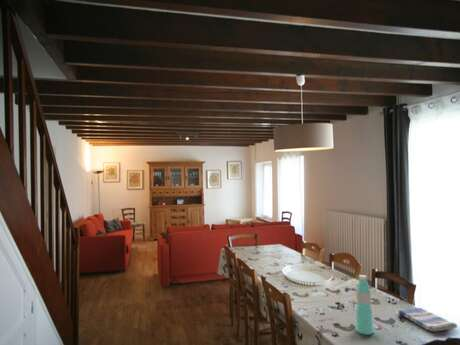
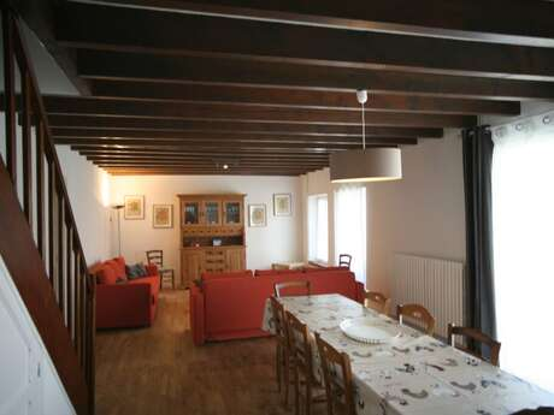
- water bottle [355,274,374,336]
- dish towel [398,307,458,333]
